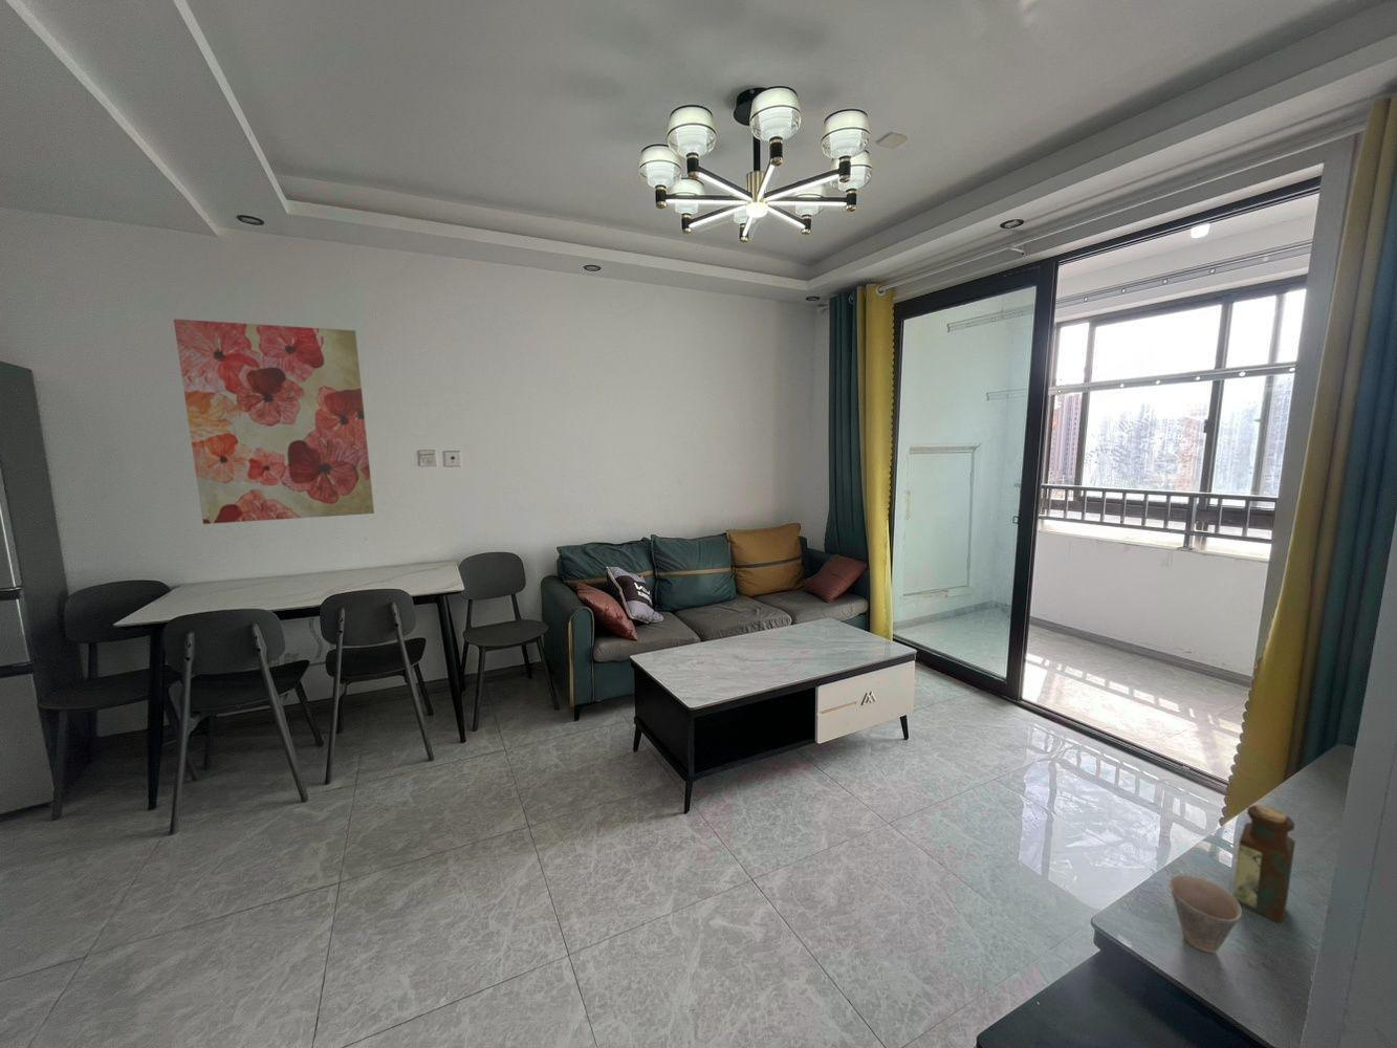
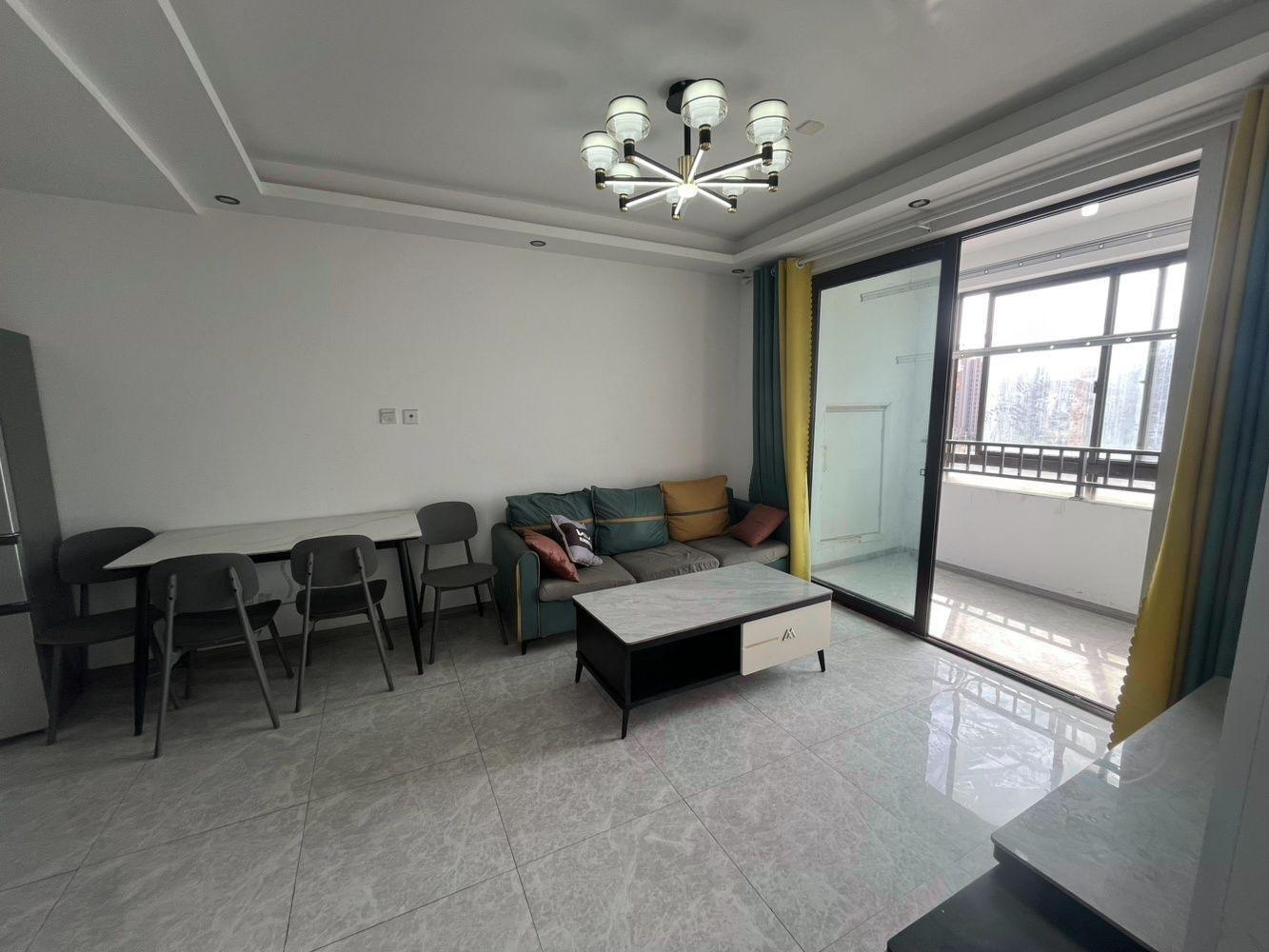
- wall art [173,317,375,525]
- cup [1168,874,1243,953]
- bottle [1232,804,1297,924]
